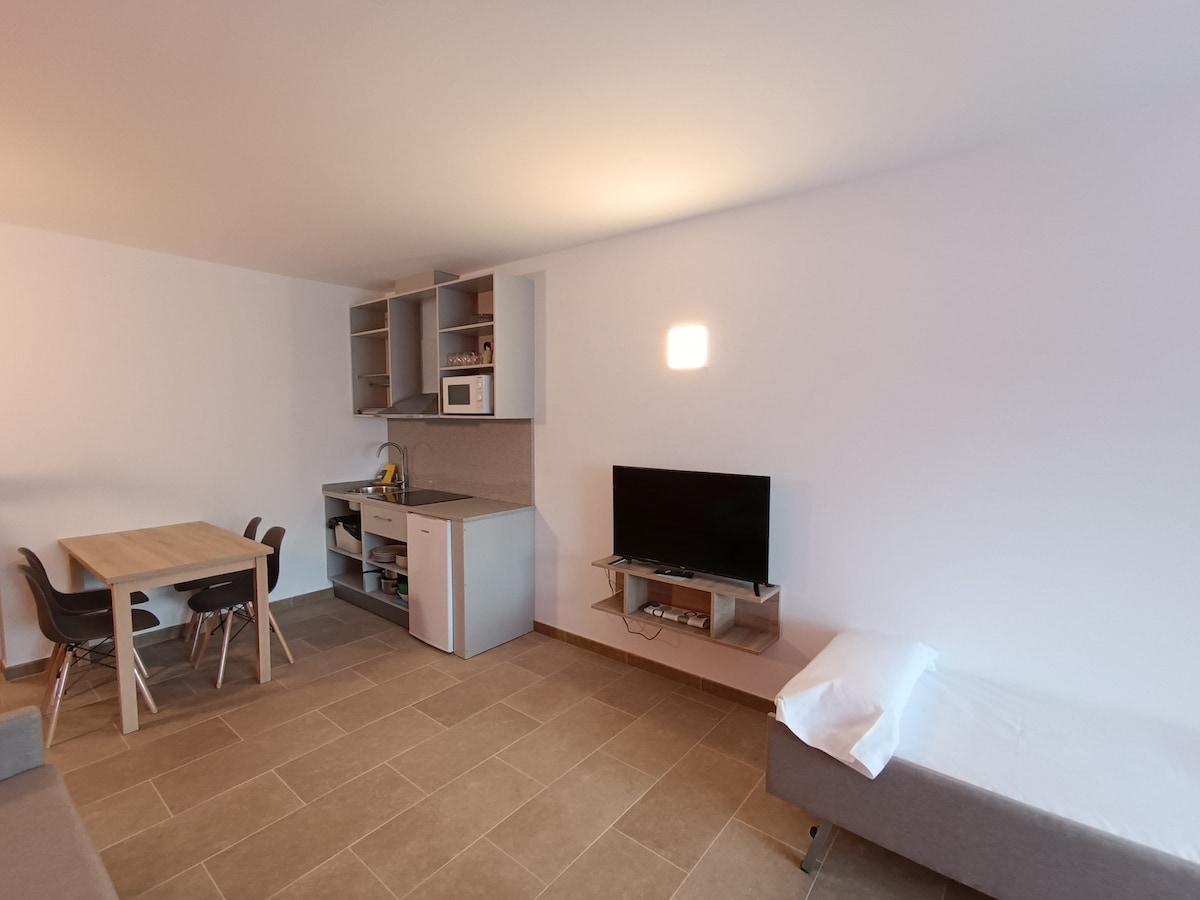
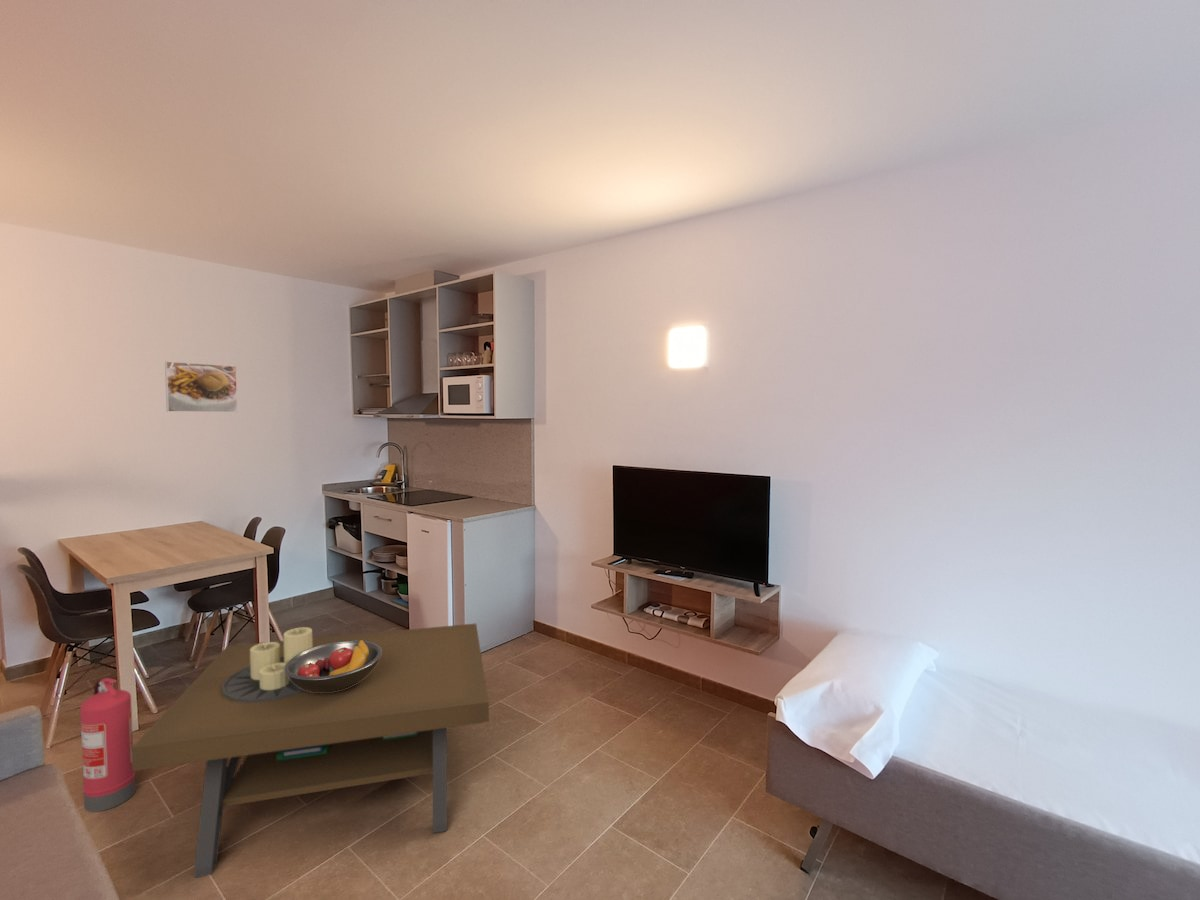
+ coffee table [132,623,490,879]
+ fire extinguisher [79,677,136,813]
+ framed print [164,360,239,413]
+ fruit bowl [284,639,382,693]
